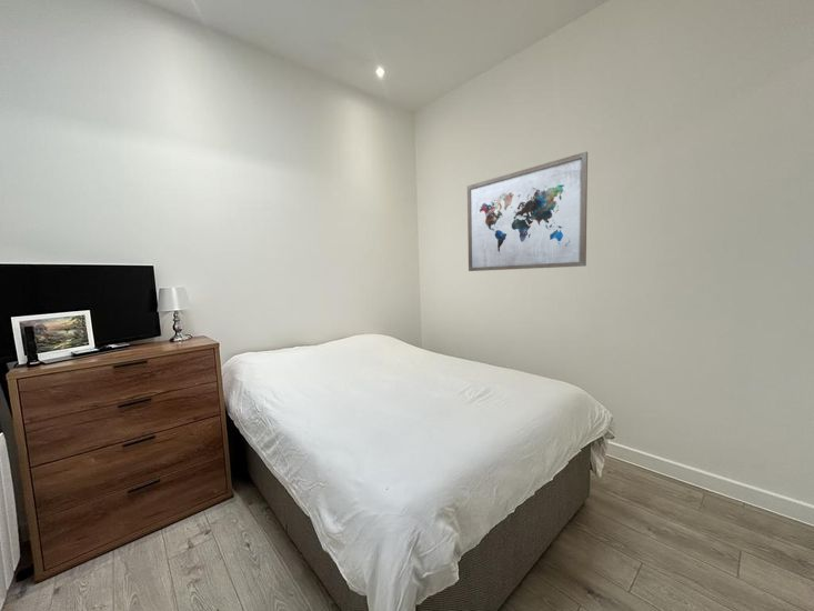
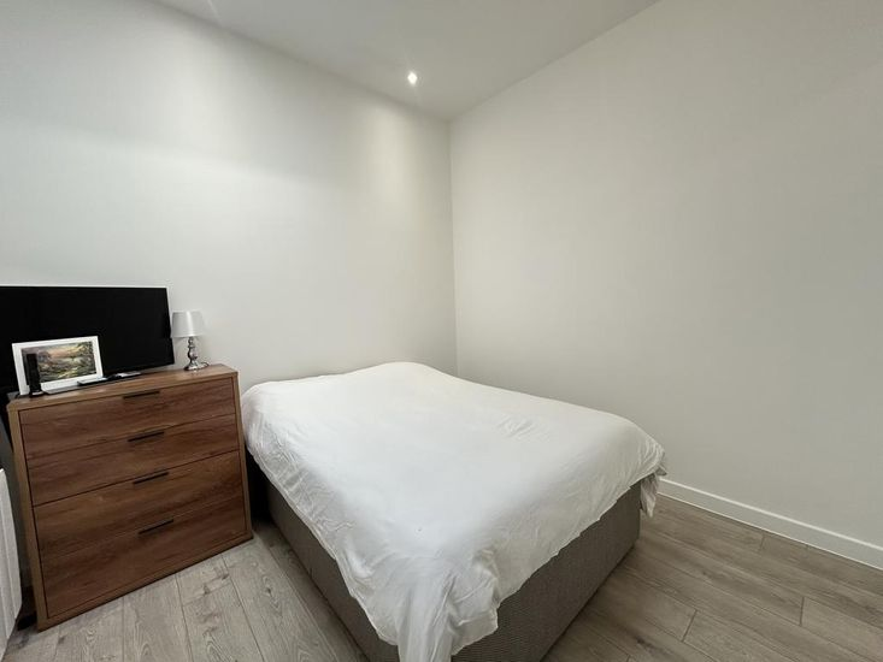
- wall art [466,151,589,272]
